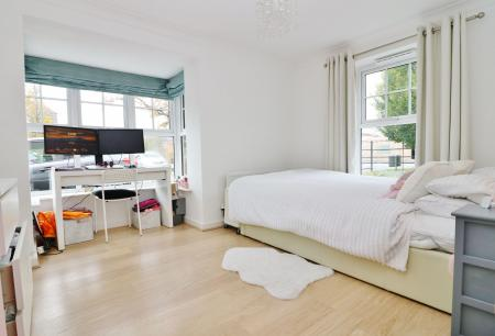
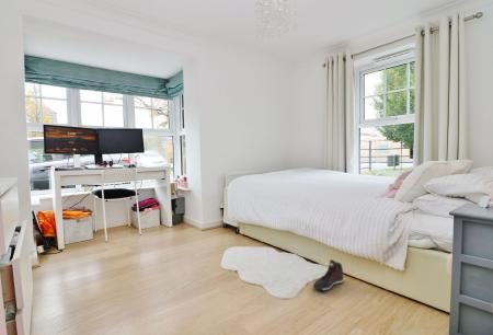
+ sneaker [312,258,345,291]
